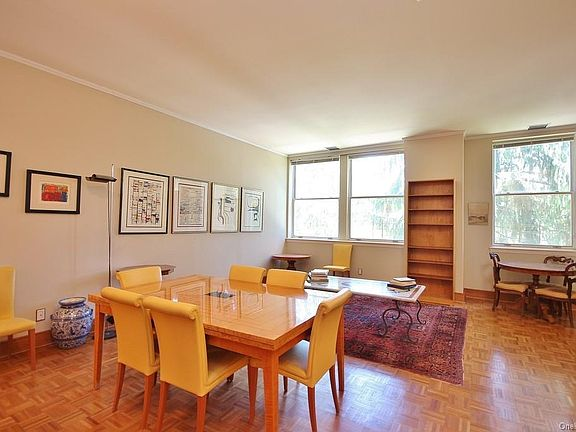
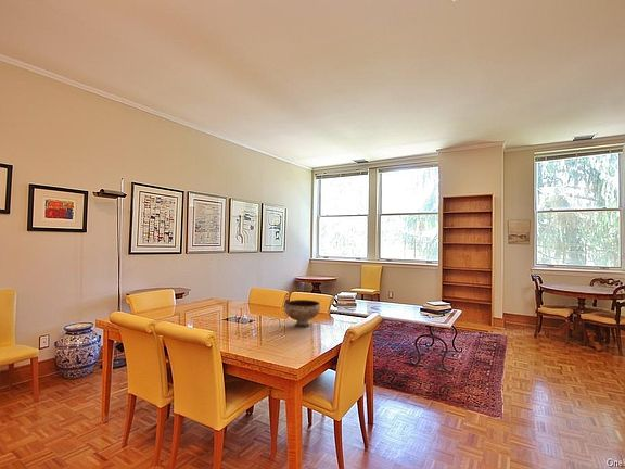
+ bowl [283,299,321,328]
